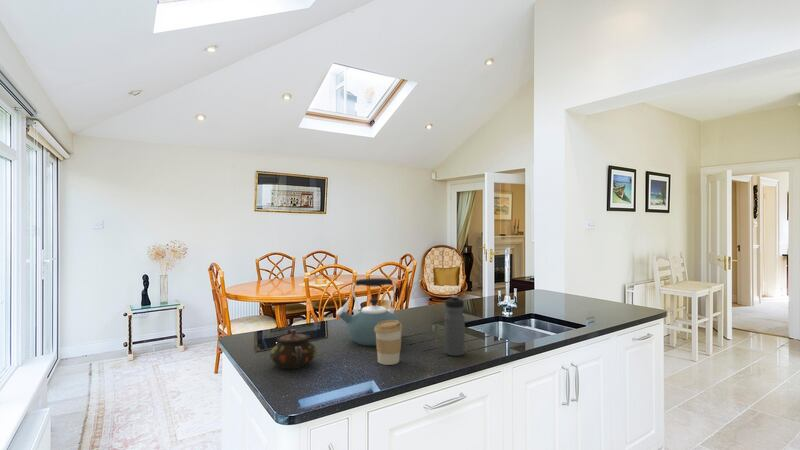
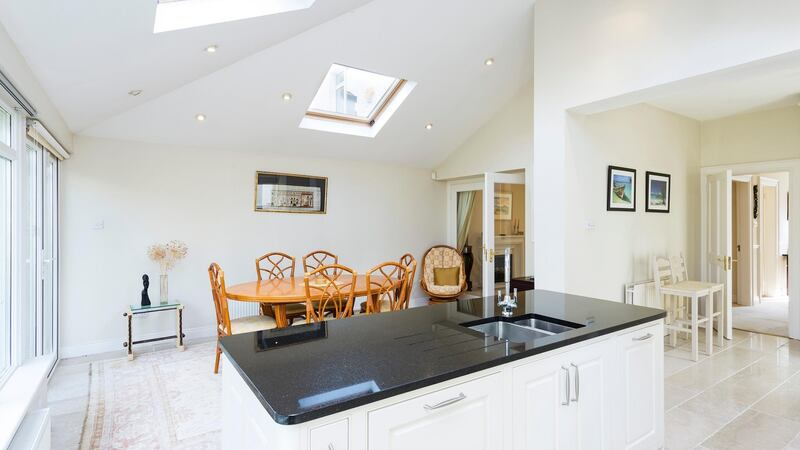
- teapot [269,328,318,370]
- coffee cup [374,320,404,366]
- kettle [335,277,401,347]
- water bottle [443,294,466,357]
